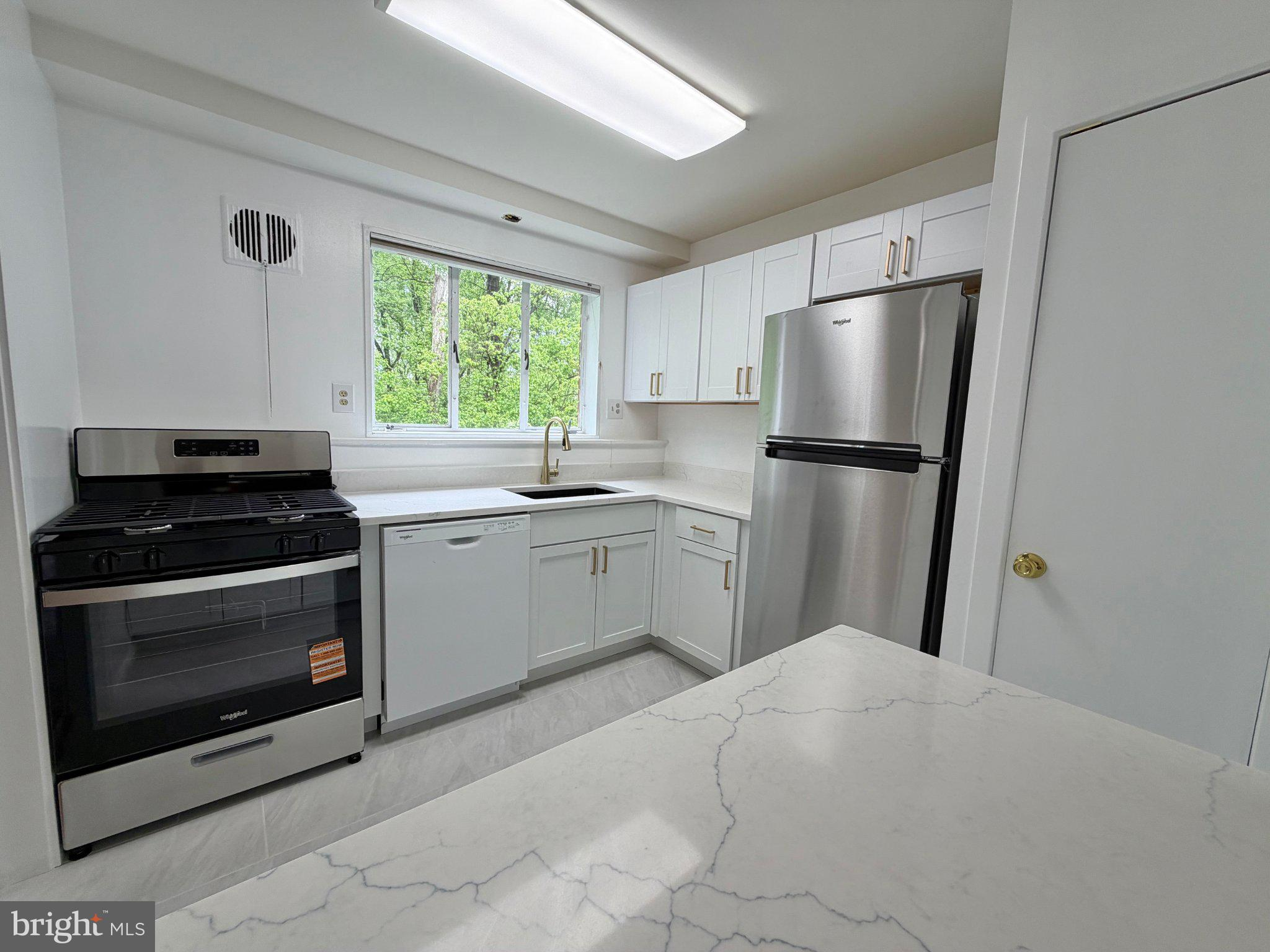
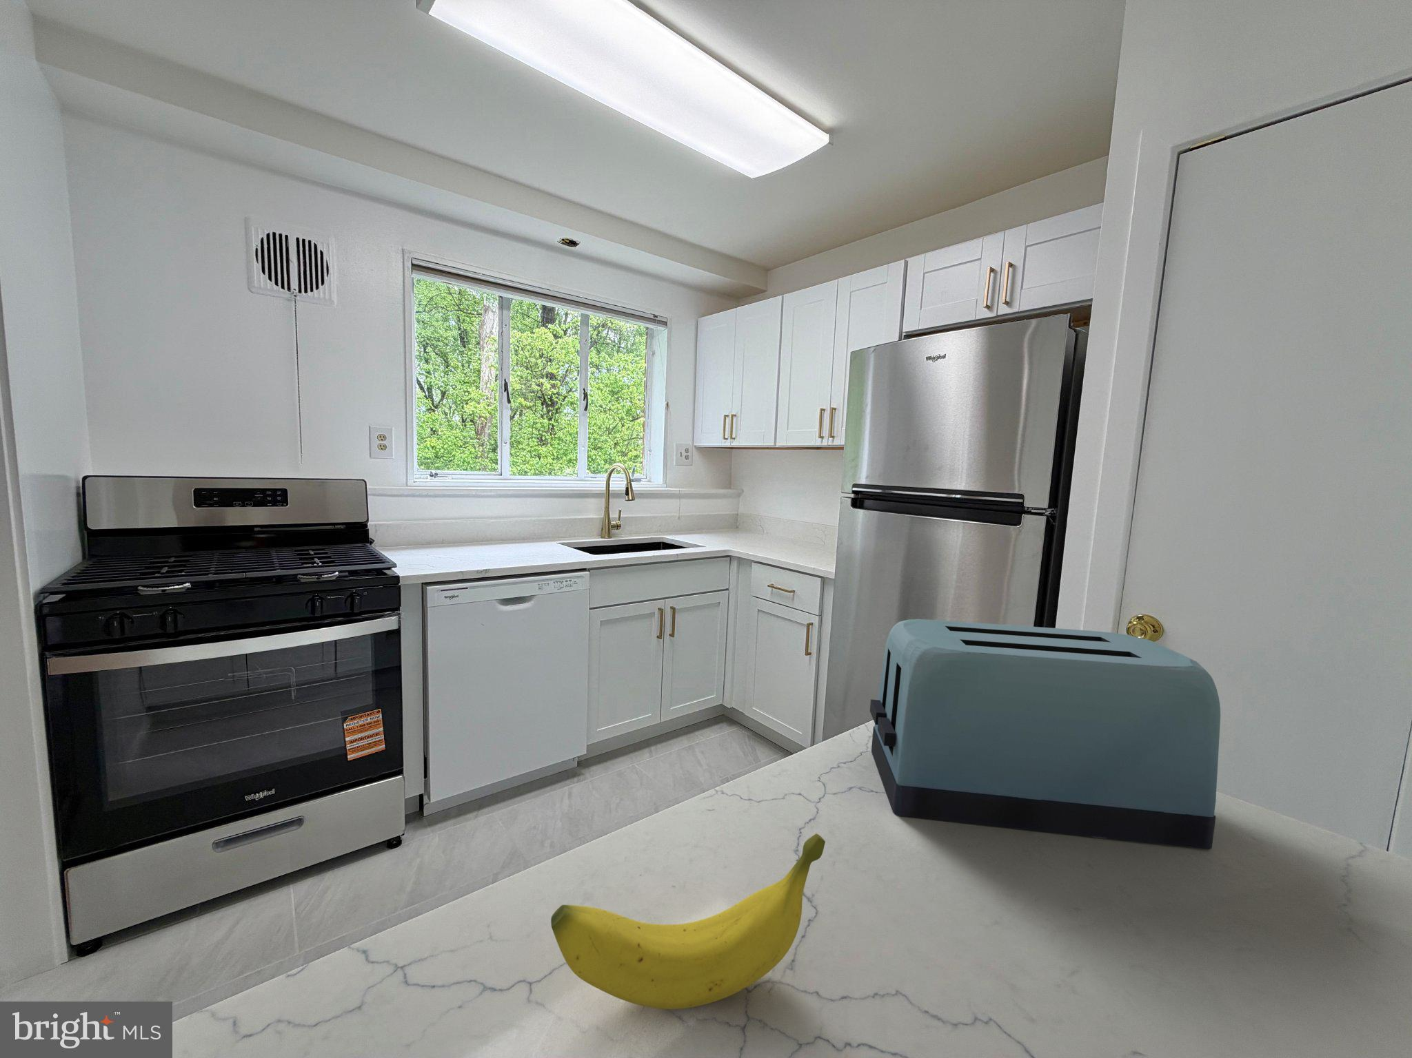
+ toaster [869,619,1221,850]
+ banana [550,832,826,1010]
